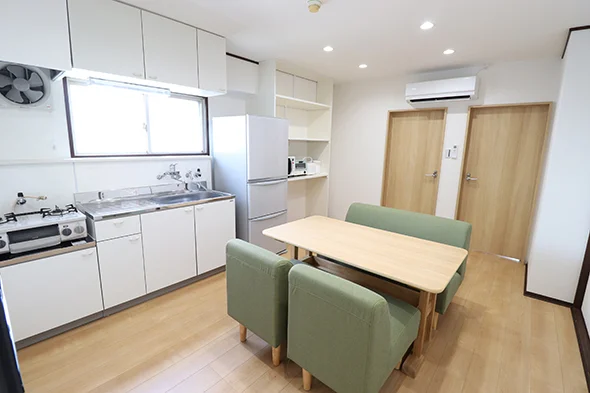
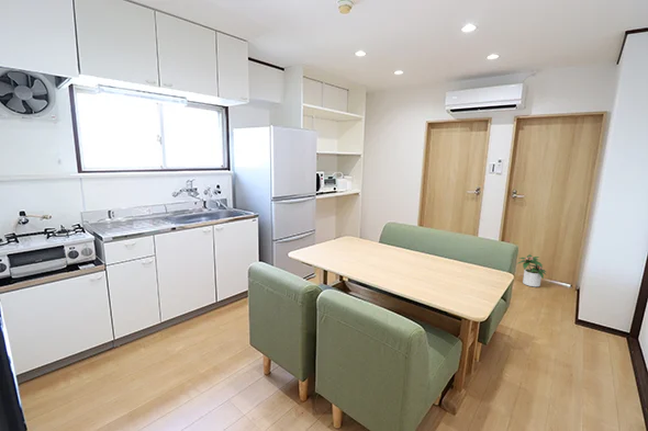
+ potted plant [516,253,547,287]
